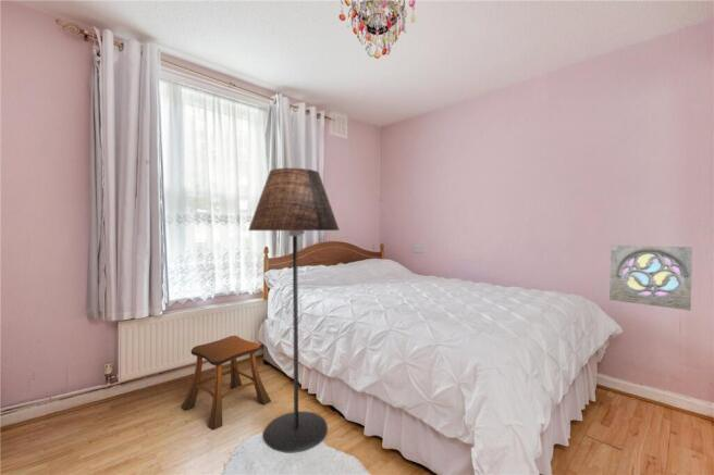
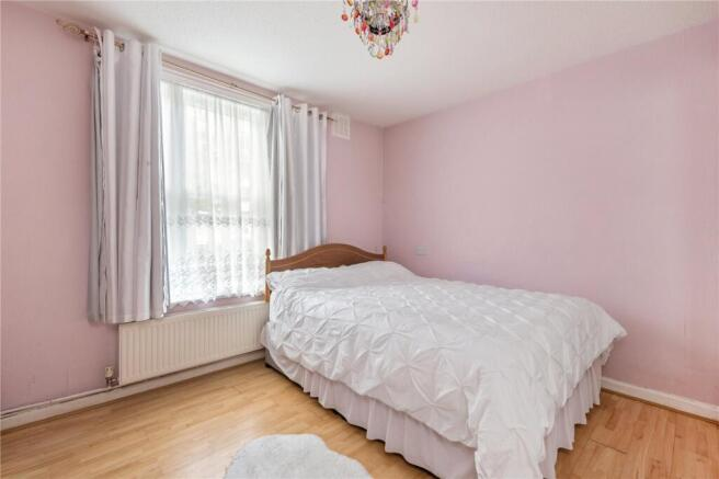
- wall ornament [608,243,693,312]
- floor lamp [247,167,341,454]
- stool [180,335,272,432]
